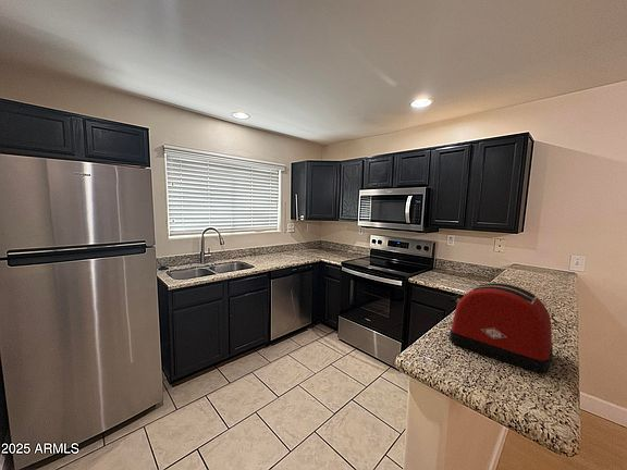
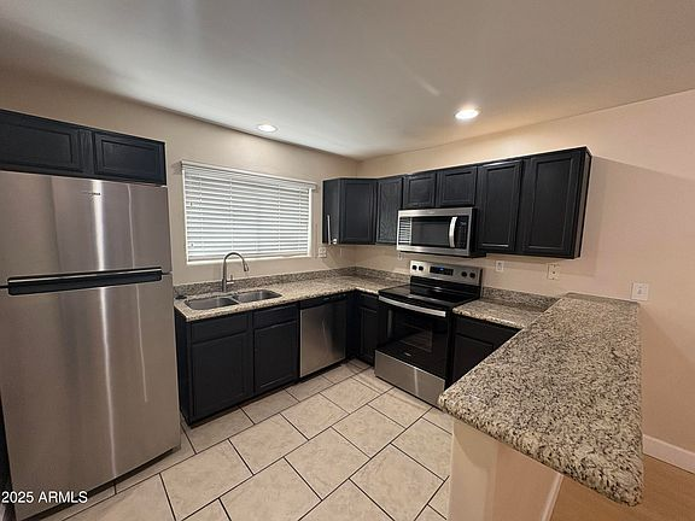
- toaster [448,282,554,374]
